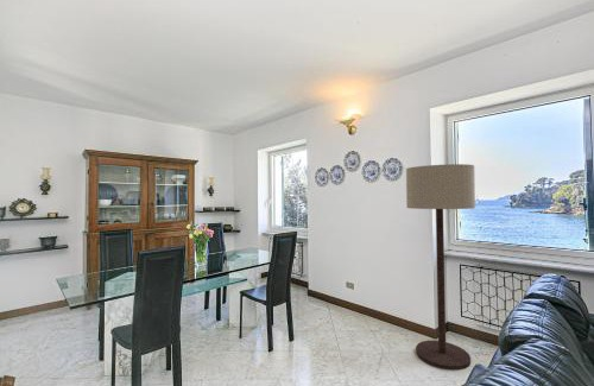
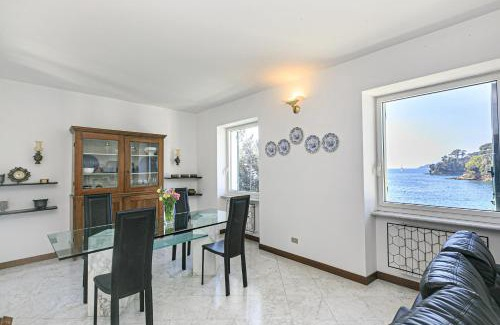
- floor lamp [405,163,476,372]
